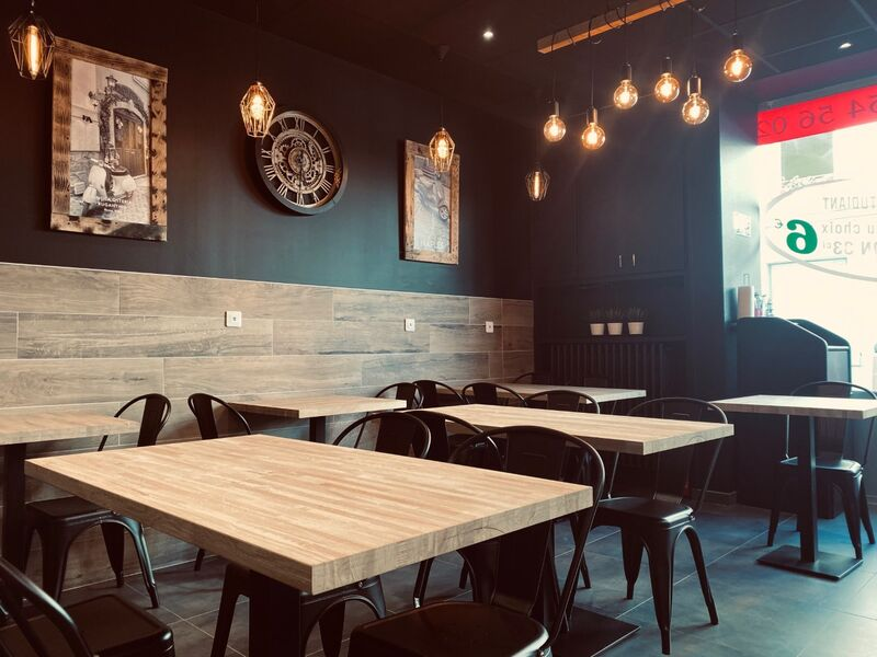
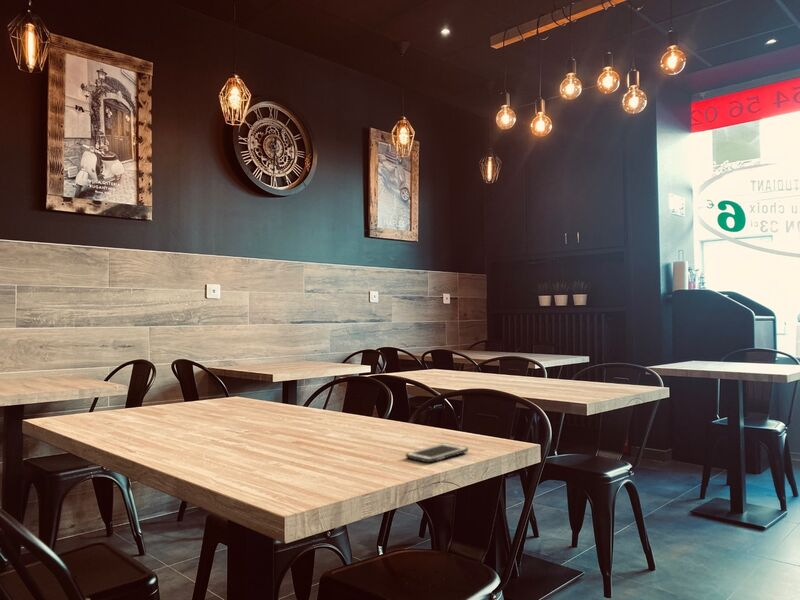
+ cell phone [405,442,469,464]
